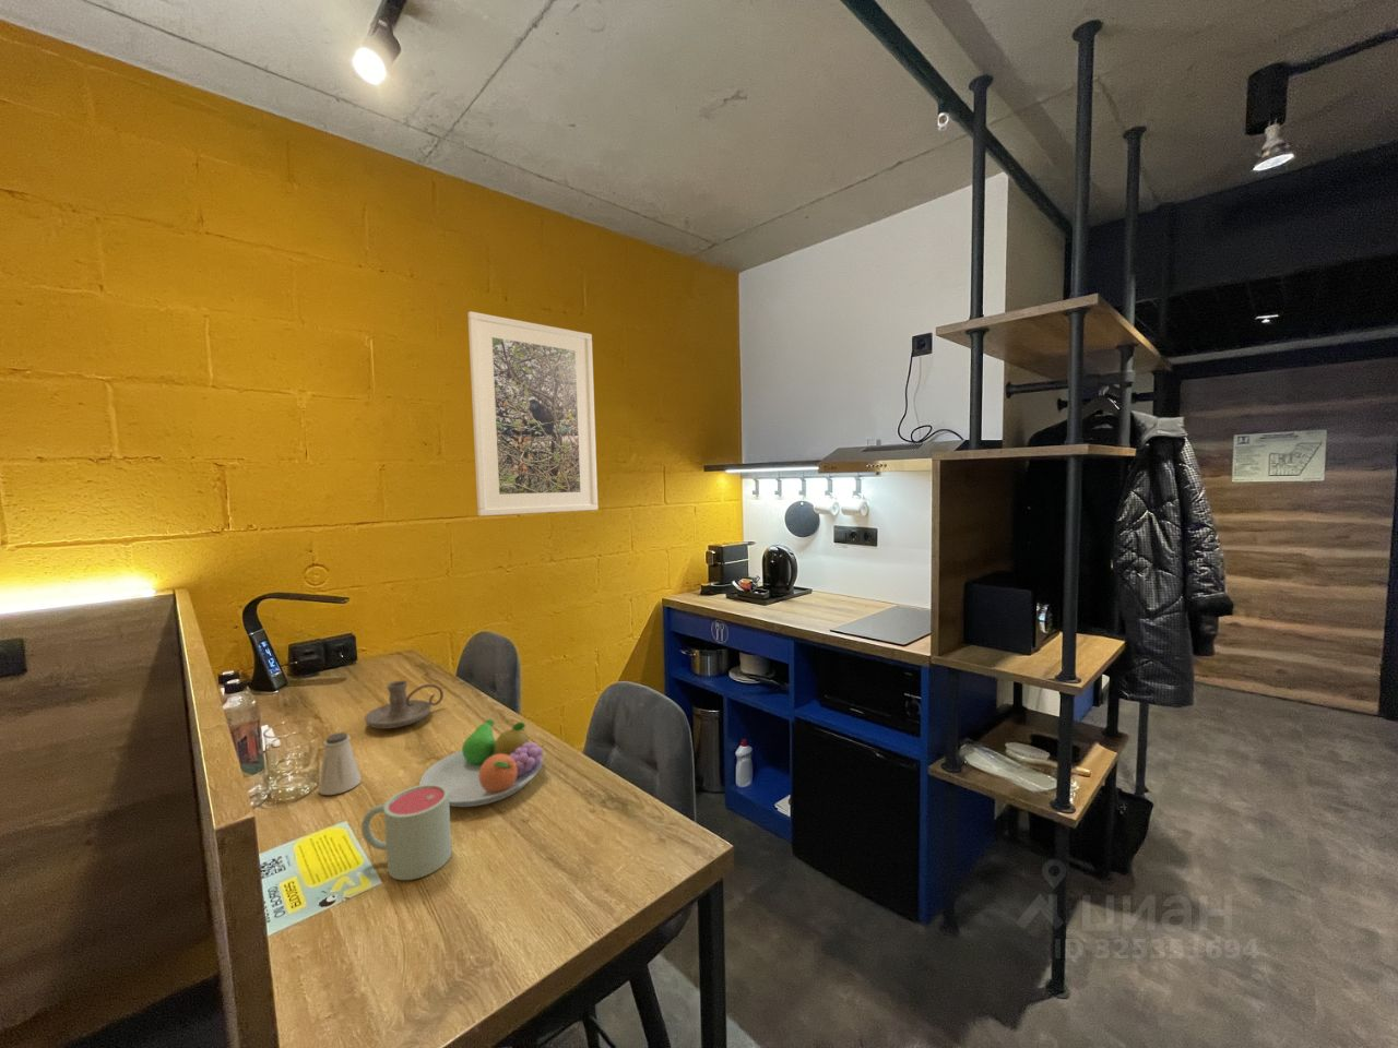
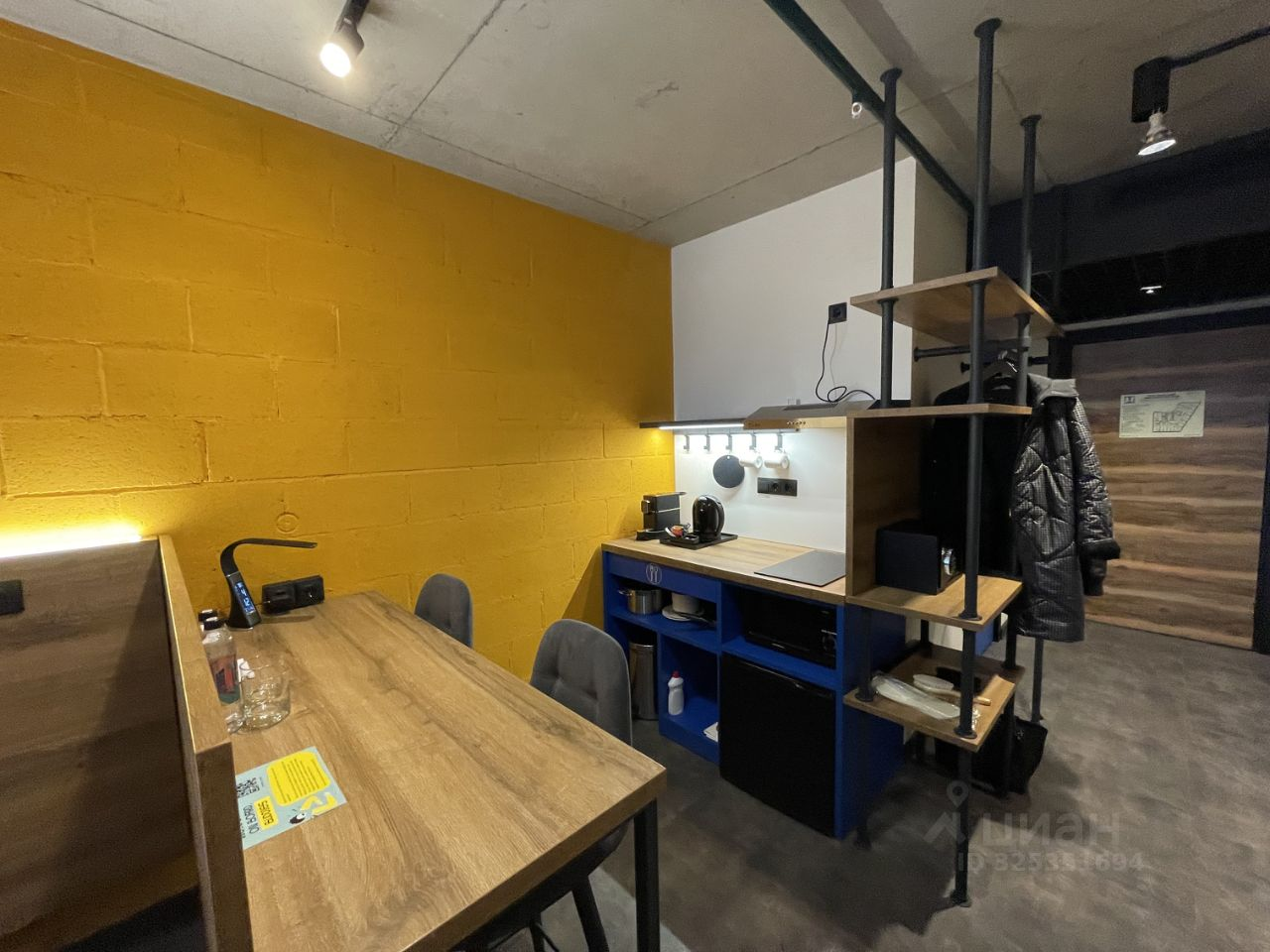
- fruit bowl [418,719,545,808]
- saltshaker [317,731,362,796]
- candle holder [363,679,445,729]
- mug [360,784,454,881]
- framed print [467,310,599,517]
